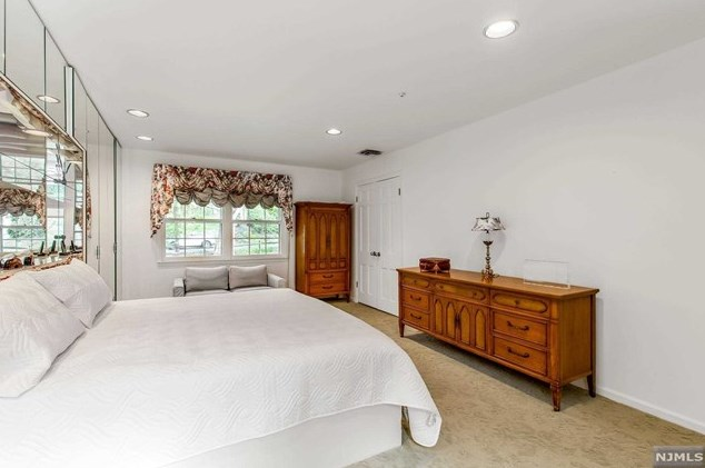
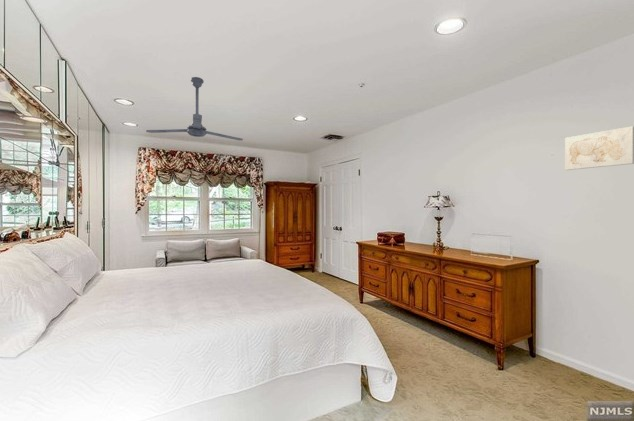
+ wall art [564,125,634,171]
+ ceiling fan [145,76,244,141]
